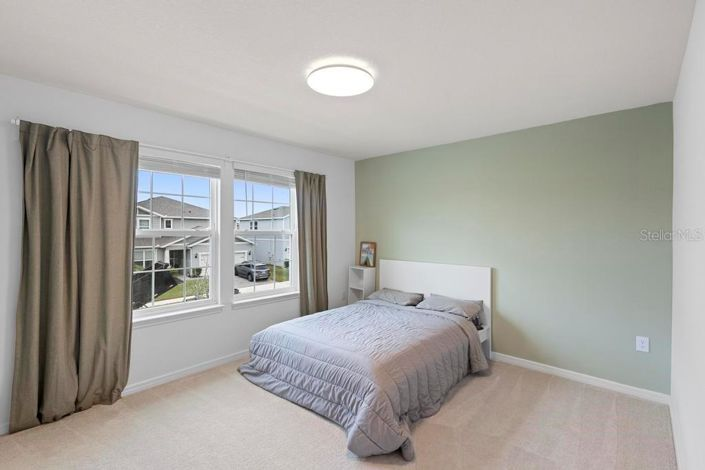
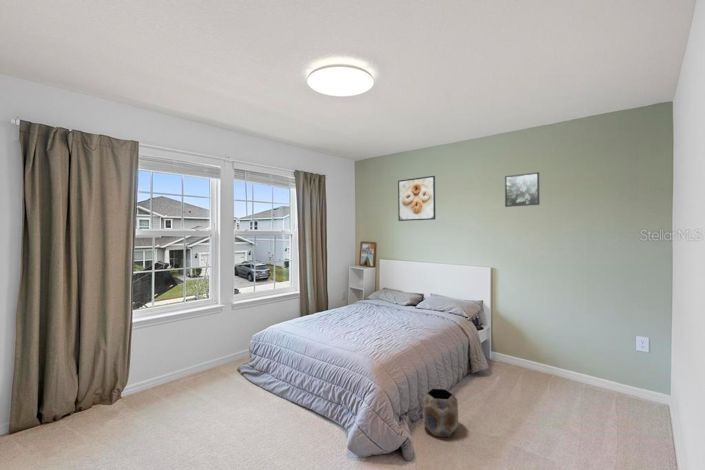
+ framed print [504,171,540,208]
+ planter [422,387,459,438]
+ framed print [397,175,436,222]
